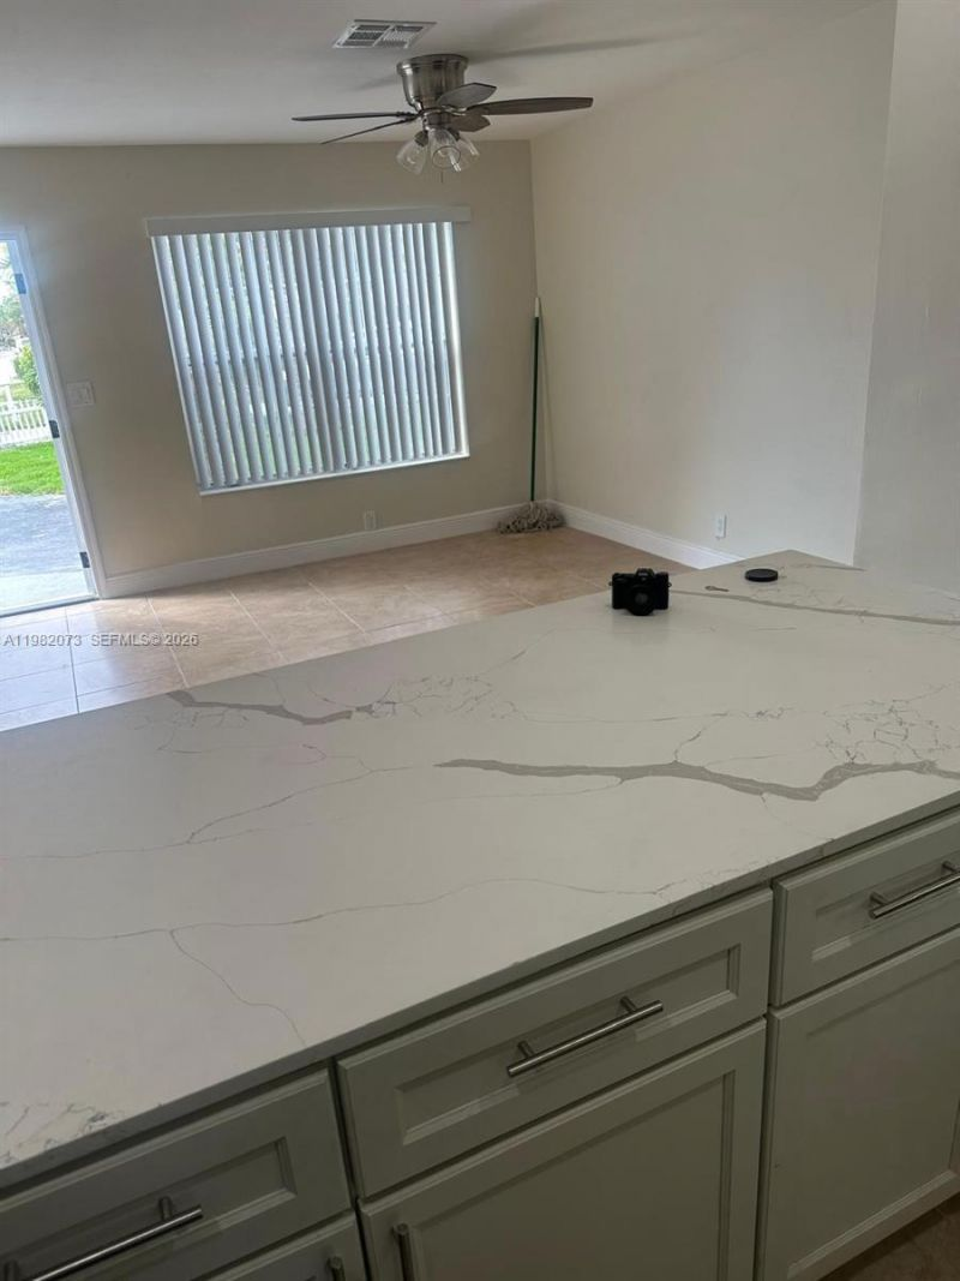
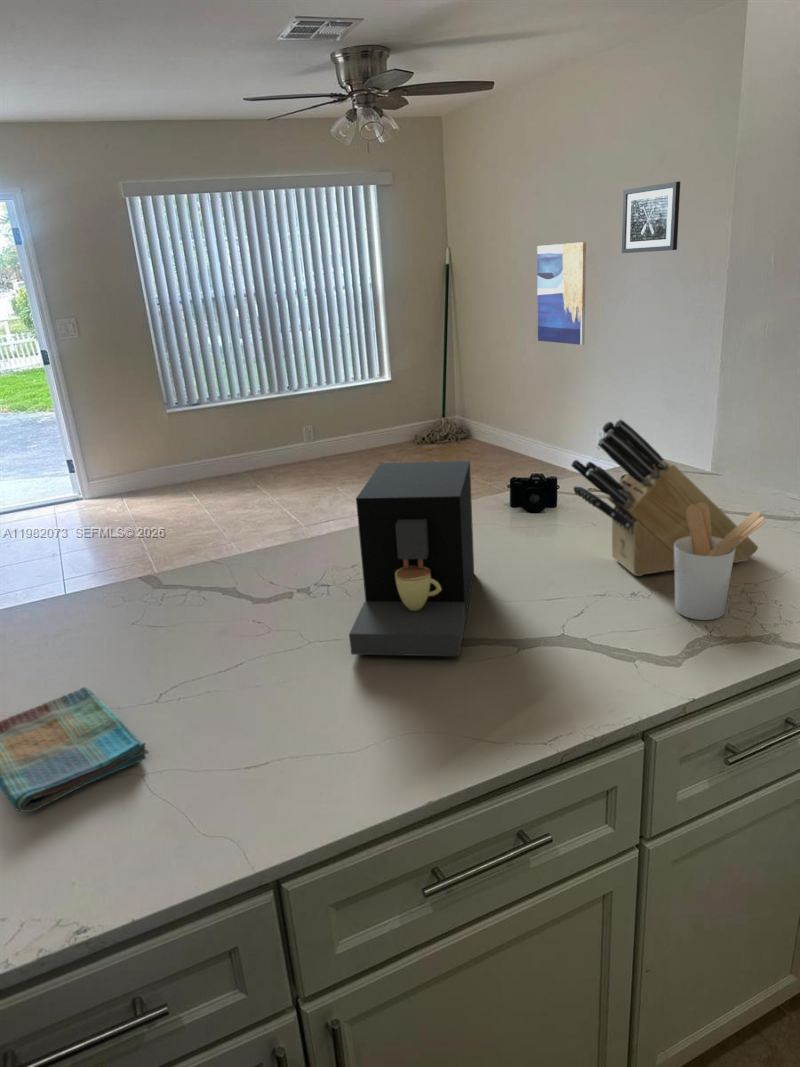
+ wall art [536,241,587,346]
+ knife block [570,418,759,577]
+ coffee maker [348,460,475,657]
+ wall art [621,181,681,254]
+ utensil holder [673,503,766,621]
+ dish towel [0,686,150,813]
